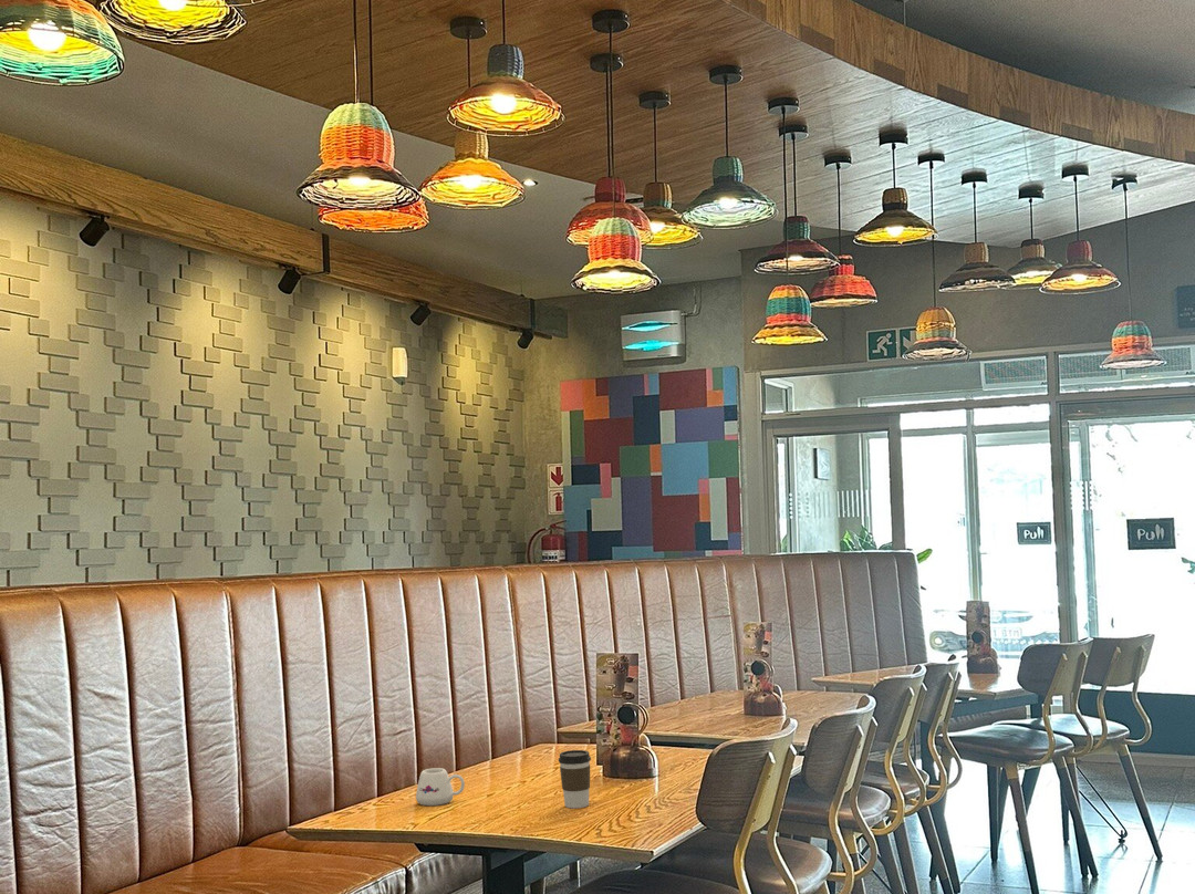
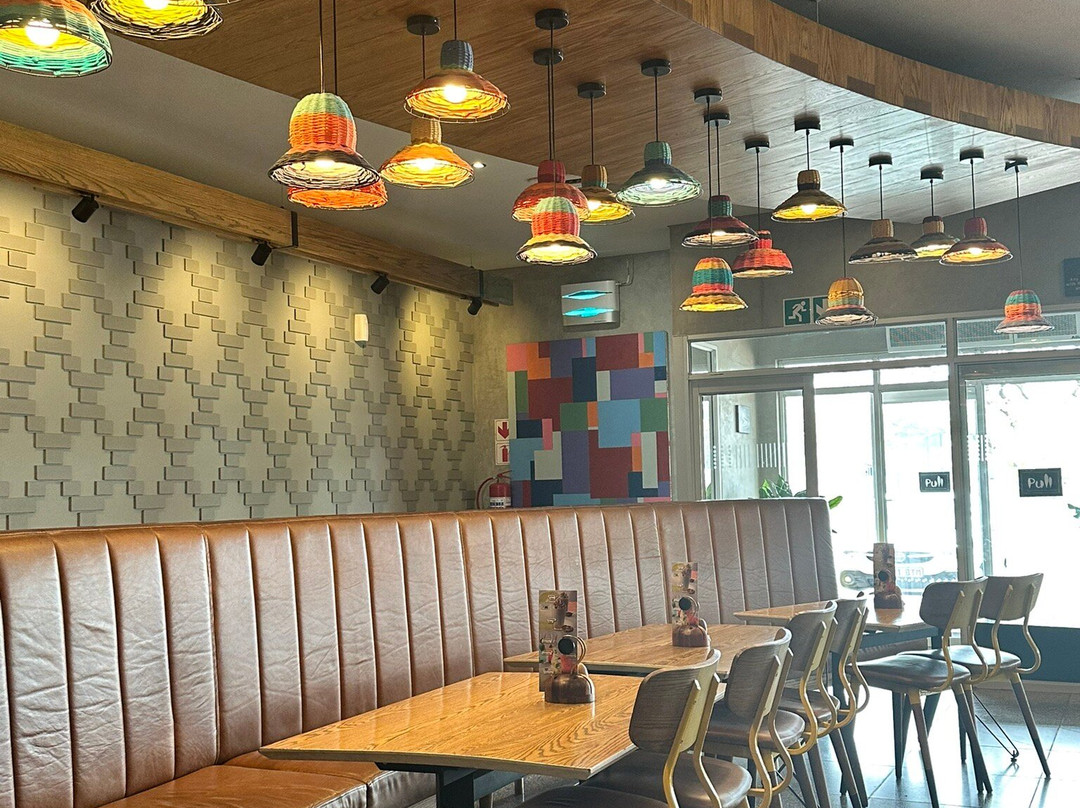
- mug [415,767,466,807]
- coffee cup [558,749,592,809]
